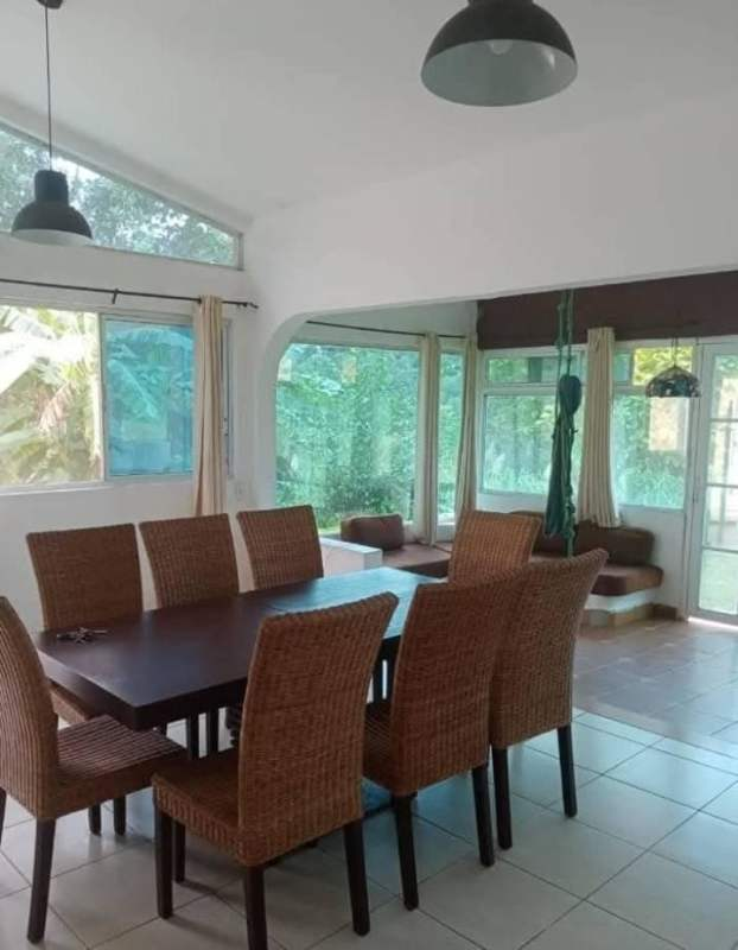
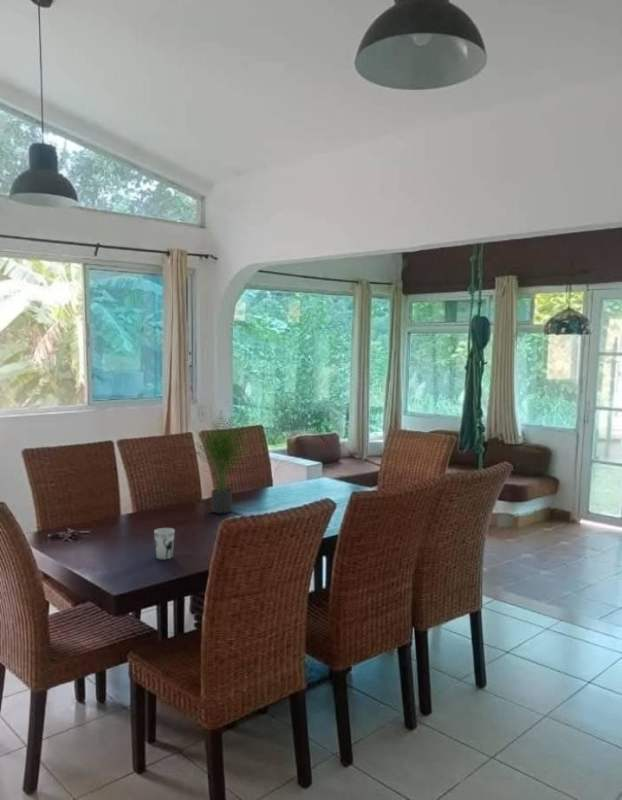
+ potted plant [187,409,252,514]
+ cup [153,527,176,560]
